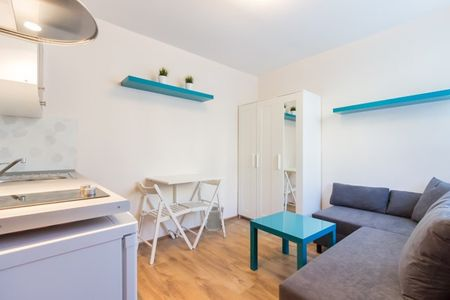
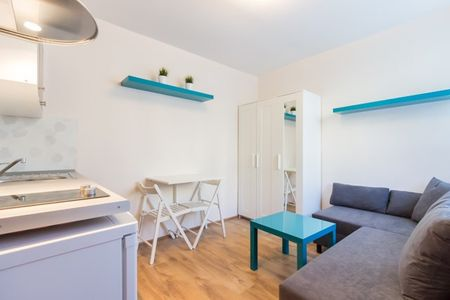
- wastebasket [203,205,225,232]
